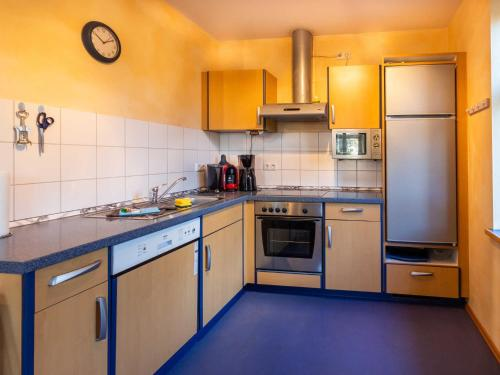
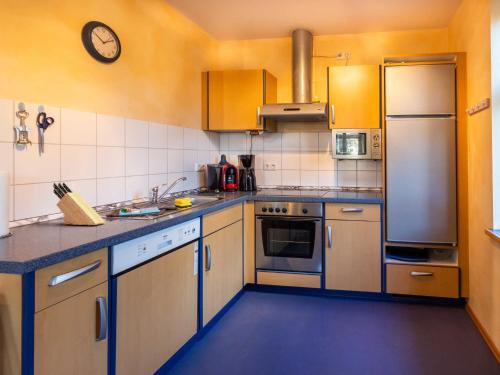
+ knife block [52,181,106,226]
